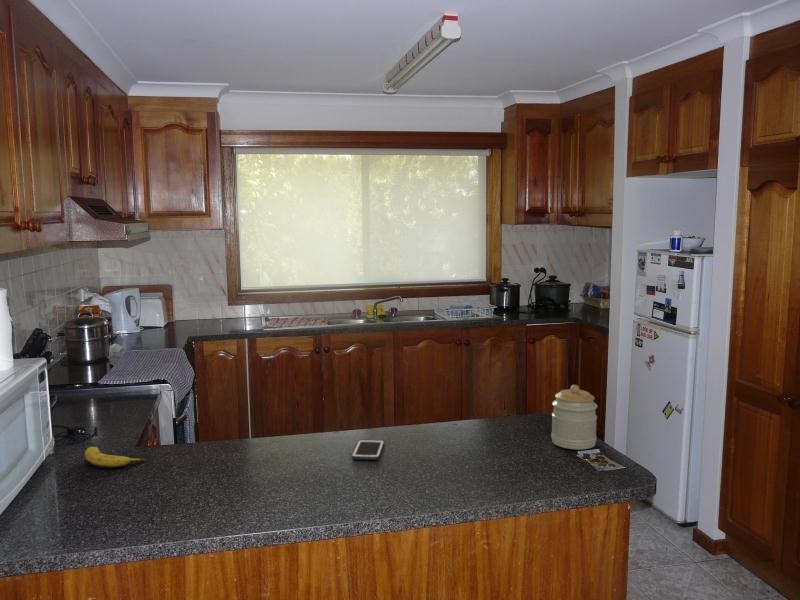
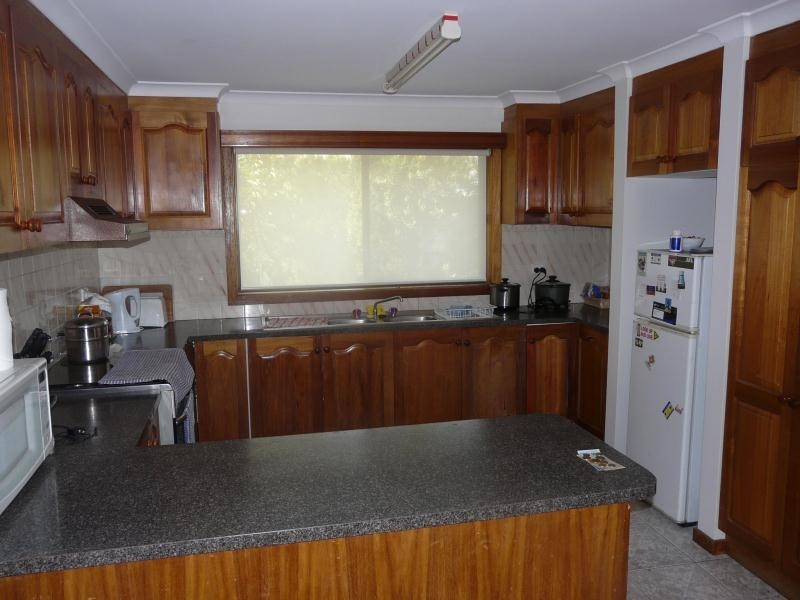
- banana [84,446,149,470]
- cell phone [351,439,385,461]
- jar [550,384,598,450]
